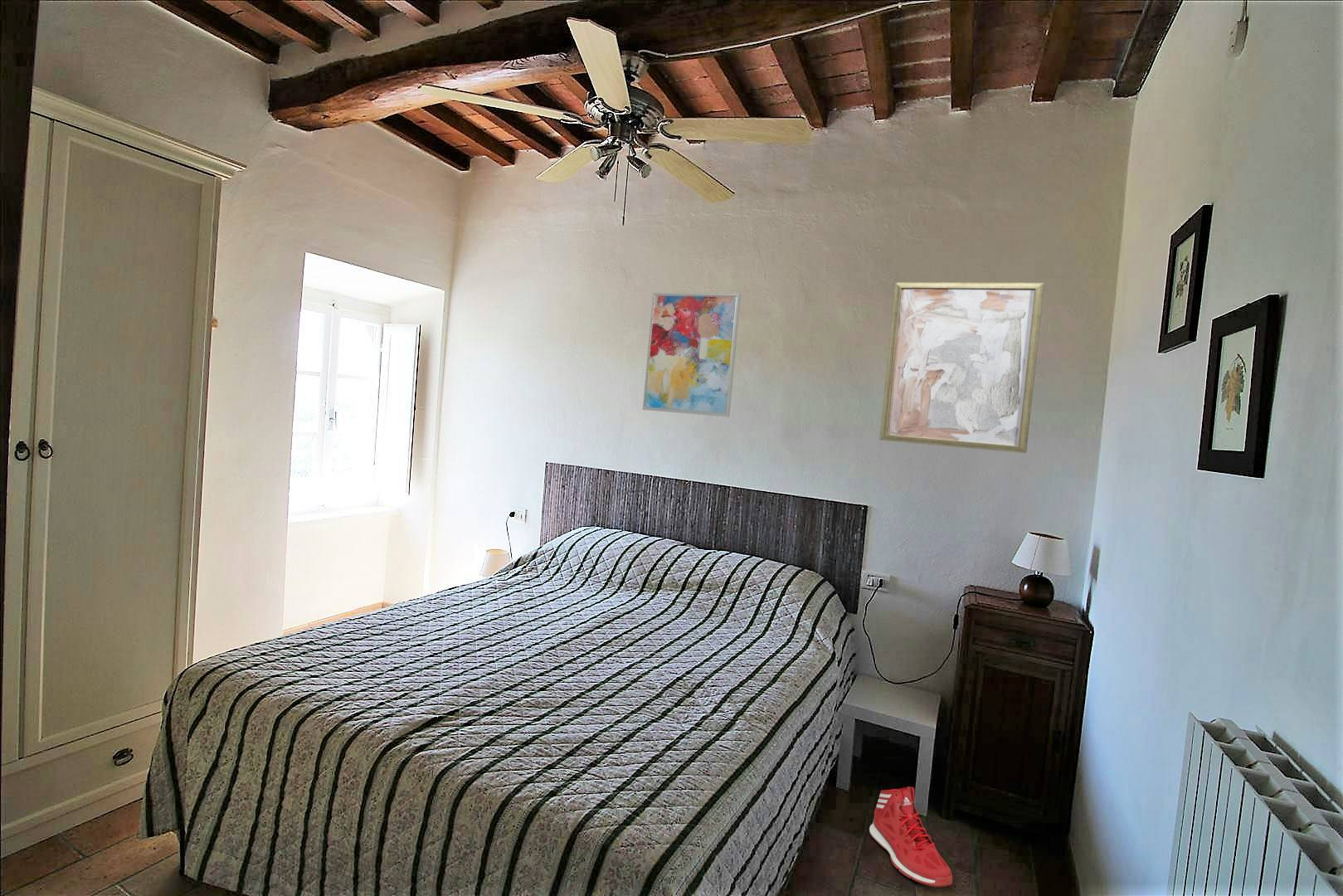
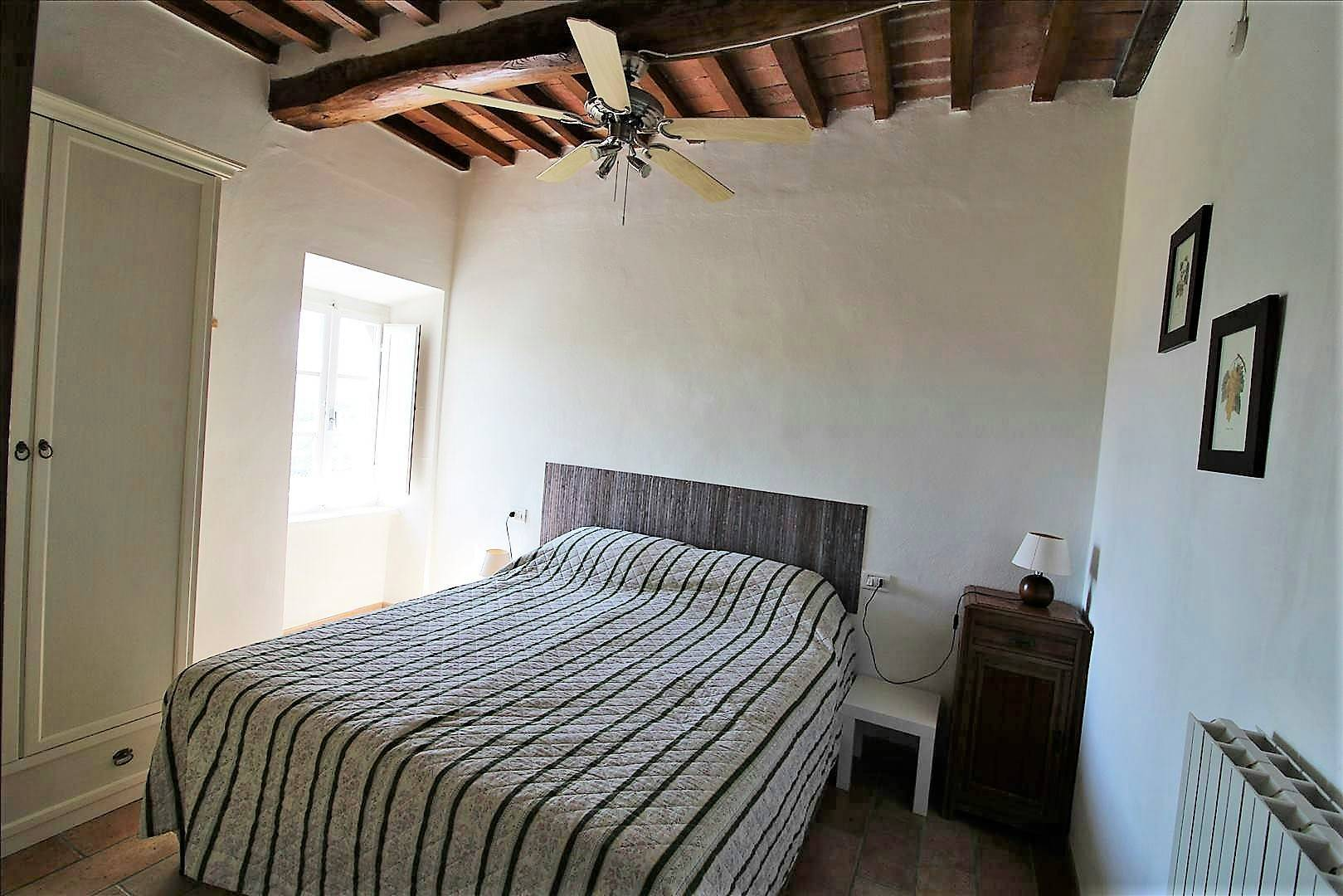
- sneaker [869,786,953,888]
- wall art [878,281,1045,454]
- wall art [642,292,742,418]
